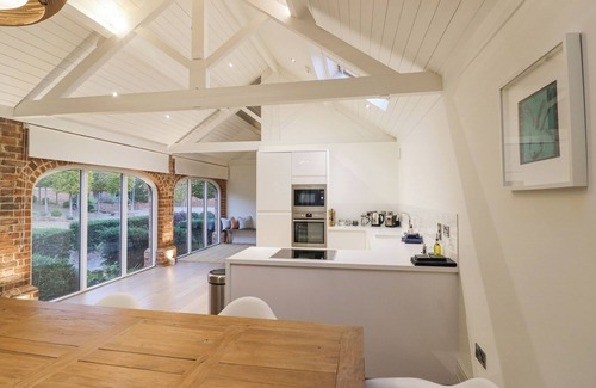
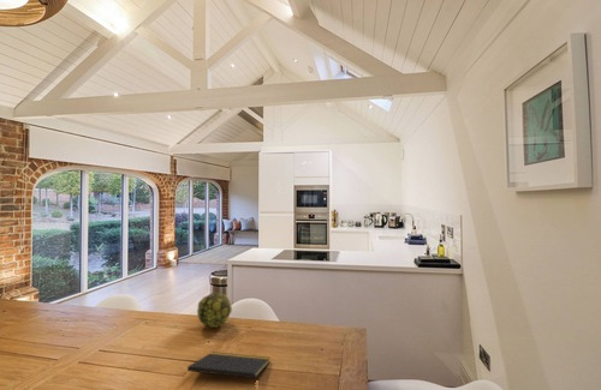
+ notepad [186,350,272,379]
+ decorative ball [196,292,233,329]
